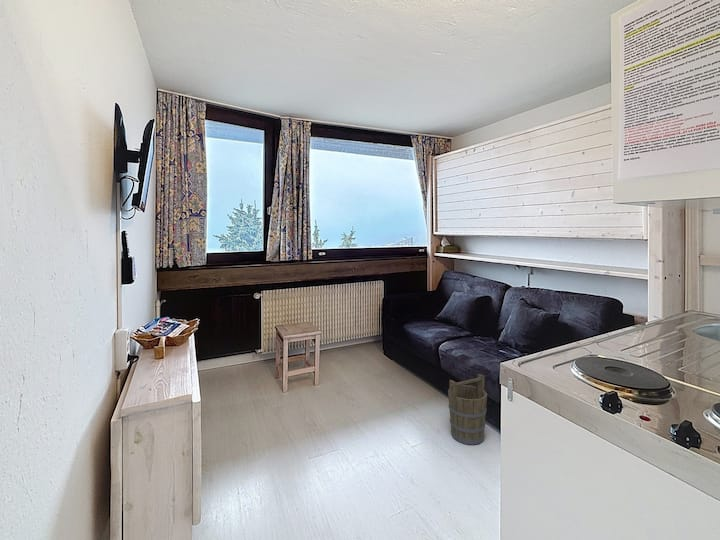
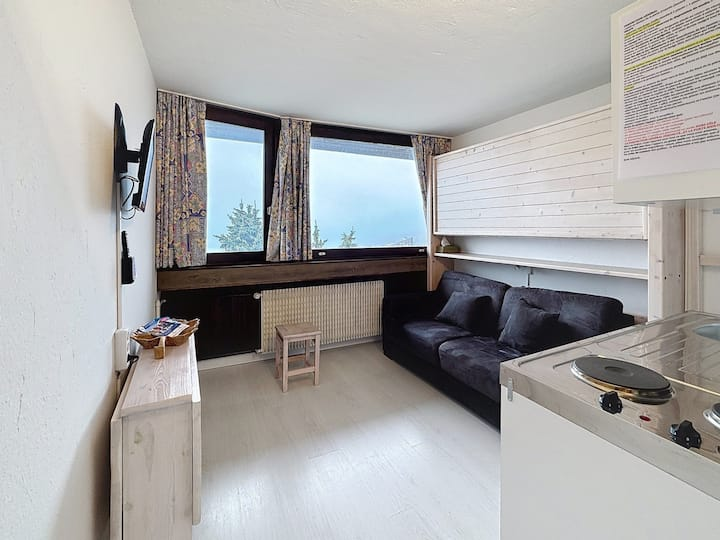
- bucket [447,373,488,446]
